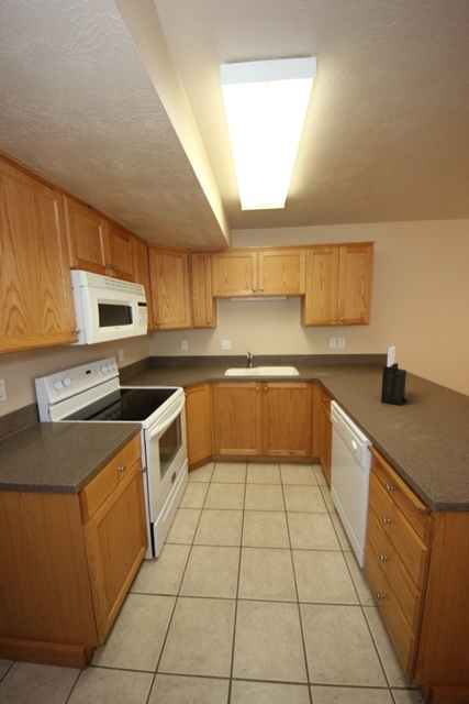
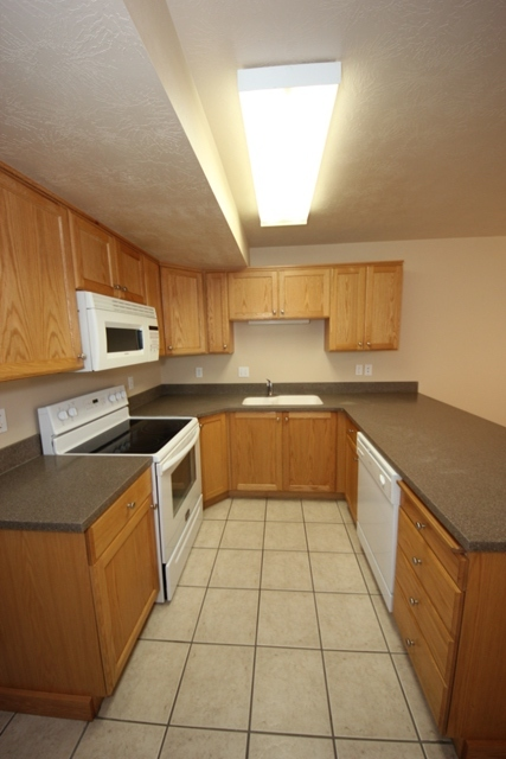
- knife block [380,345,407,406]
